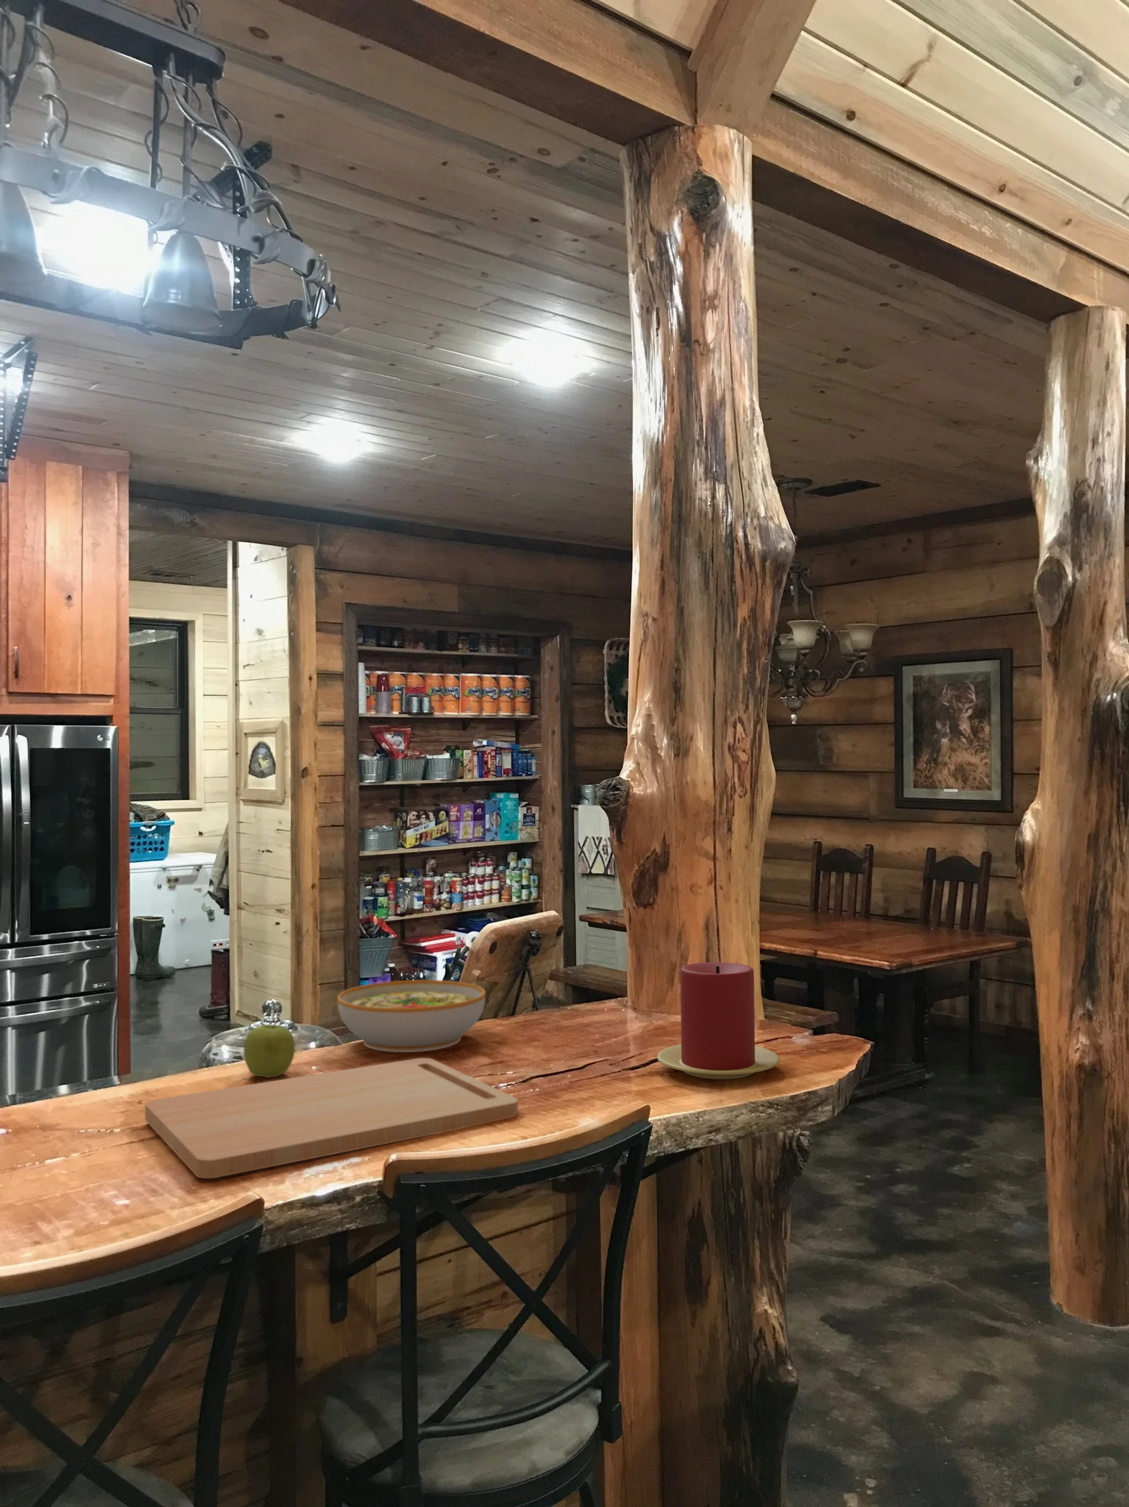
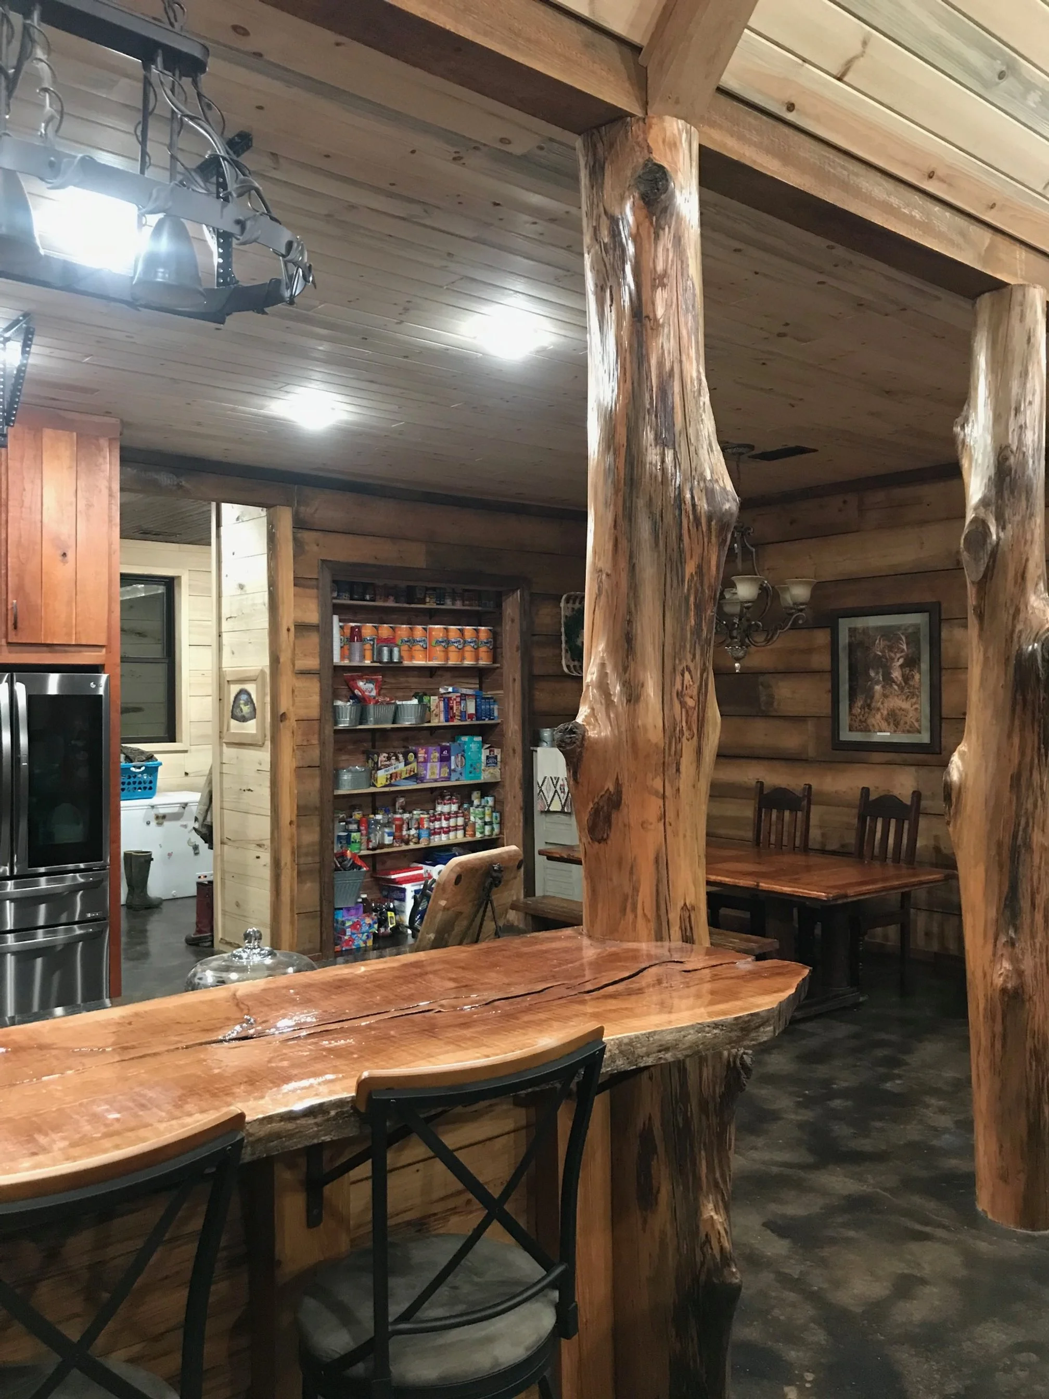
- fruit [243,1019,295,1079]
- cutting board [145,1057,518,1179]
- candle [657,961,780,1080]
- bowl [337,979,486,1053]
